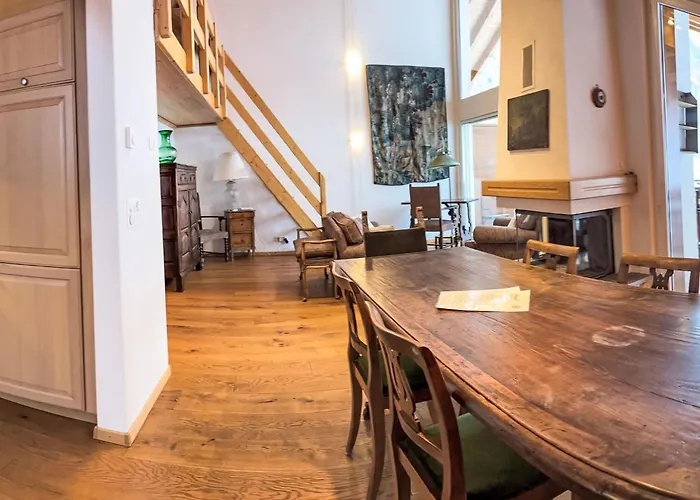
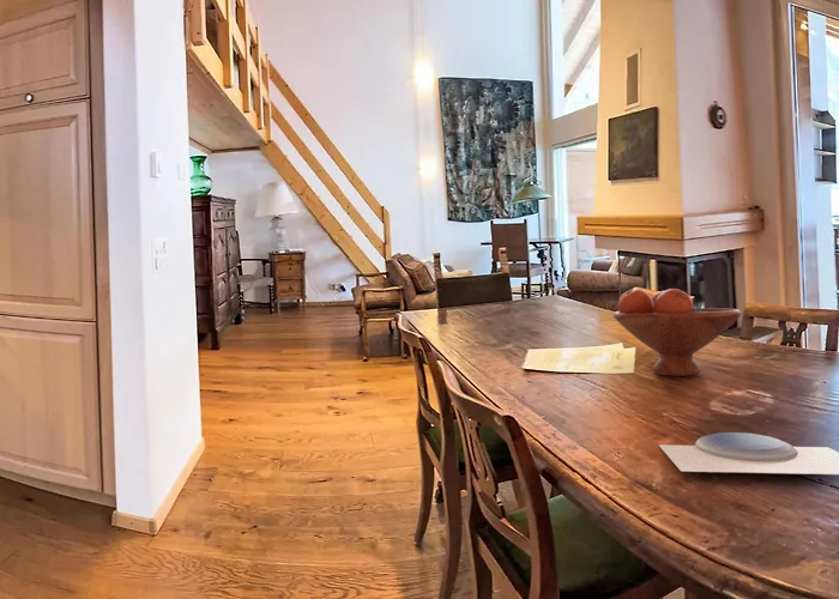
+ fruit bowl [612,288,743,377]
+ plate [658,431,839,476]
